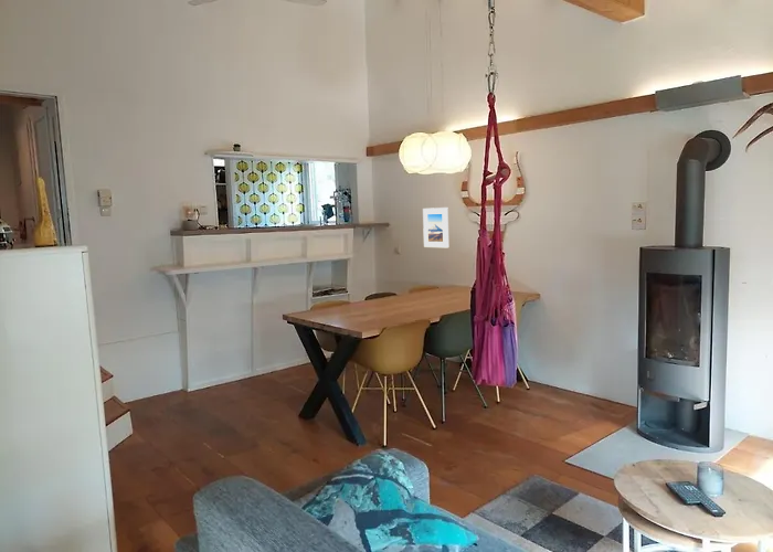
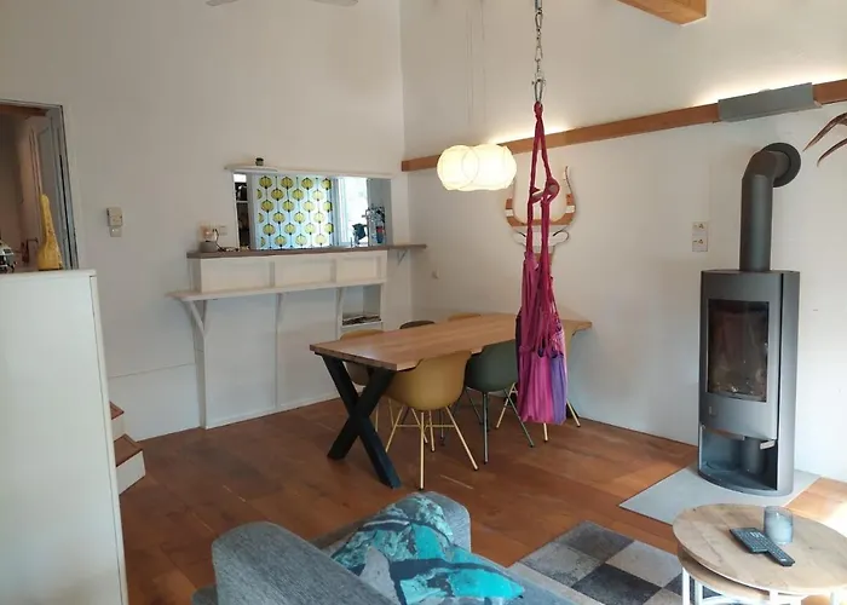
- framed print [422,206,449,248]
